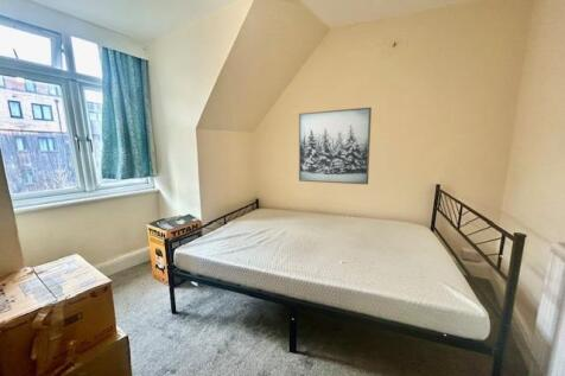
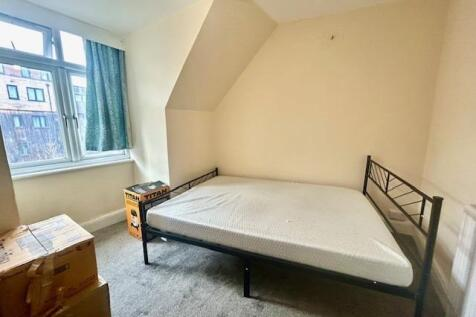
- wall art [298,107,373,185]
